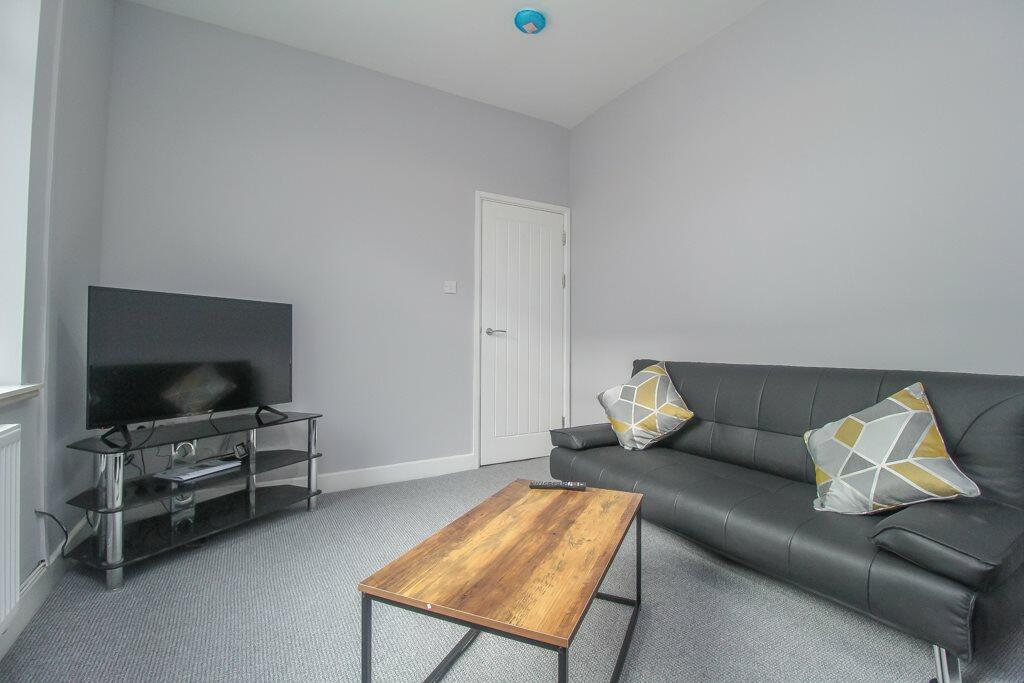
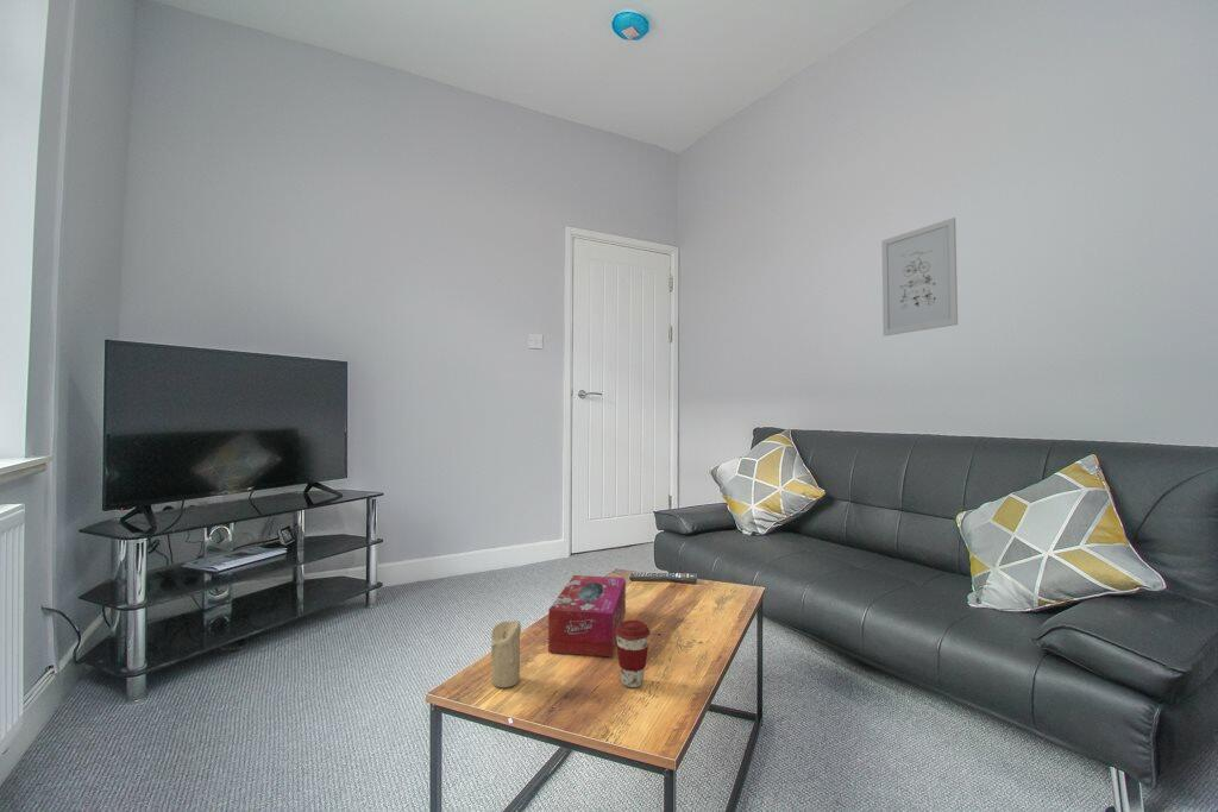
+ coffee cup [615,619,651,688]
+ tissue box [547,574,627,657]
+ wall art [880,216,959,336]
+ candle [490,619,522,688]
